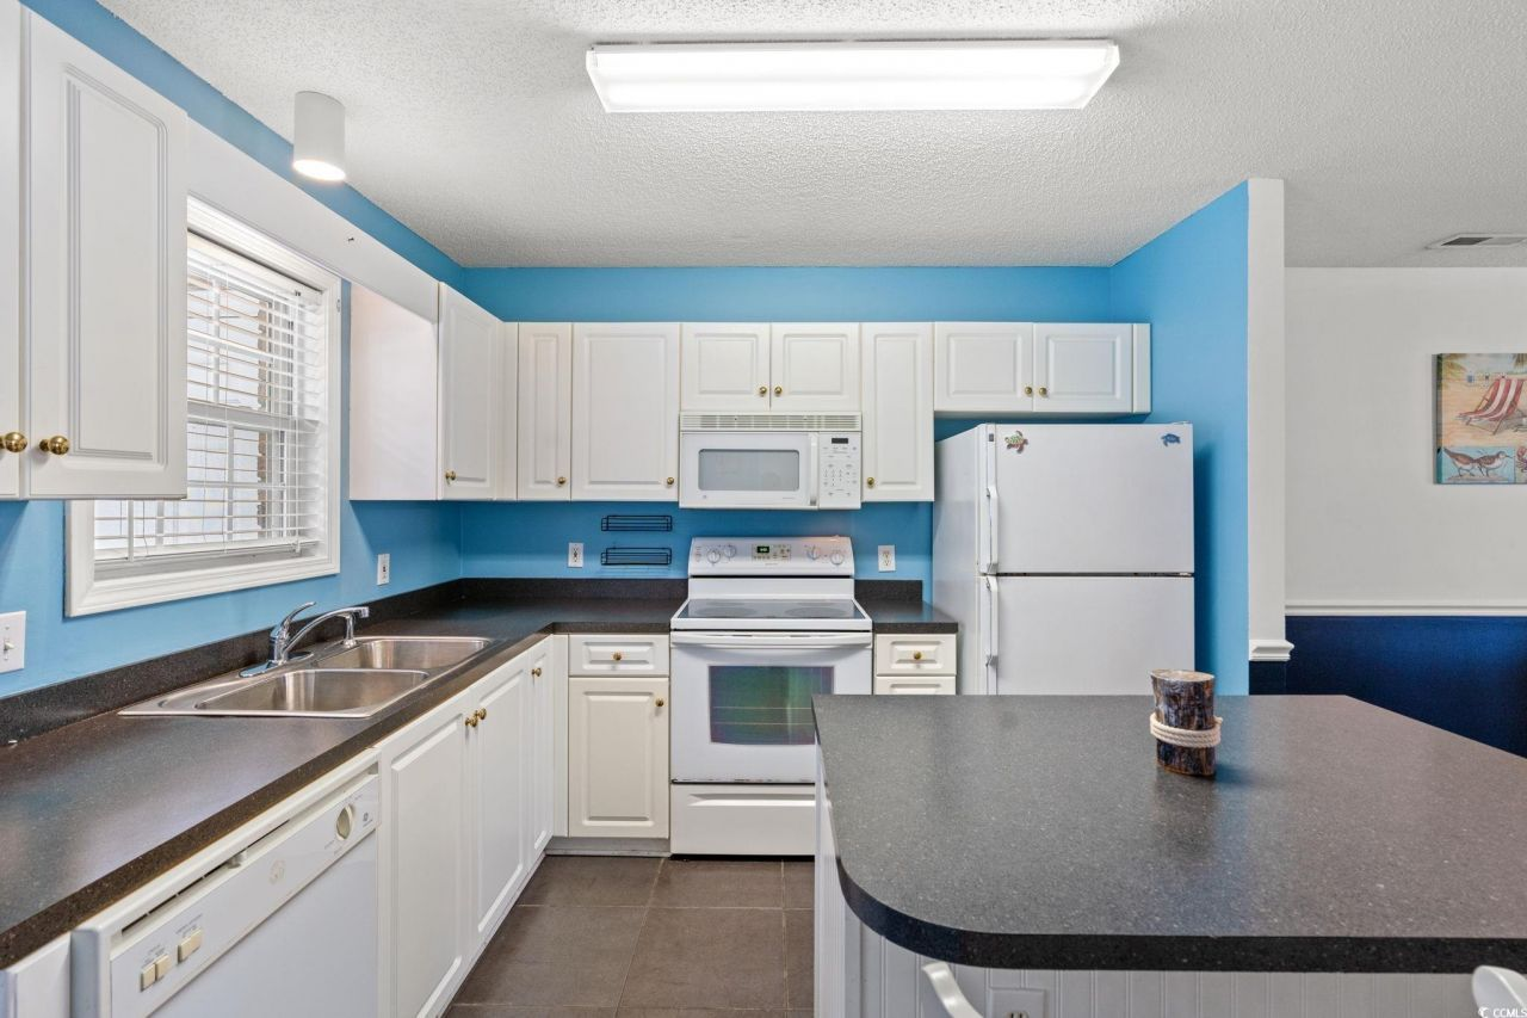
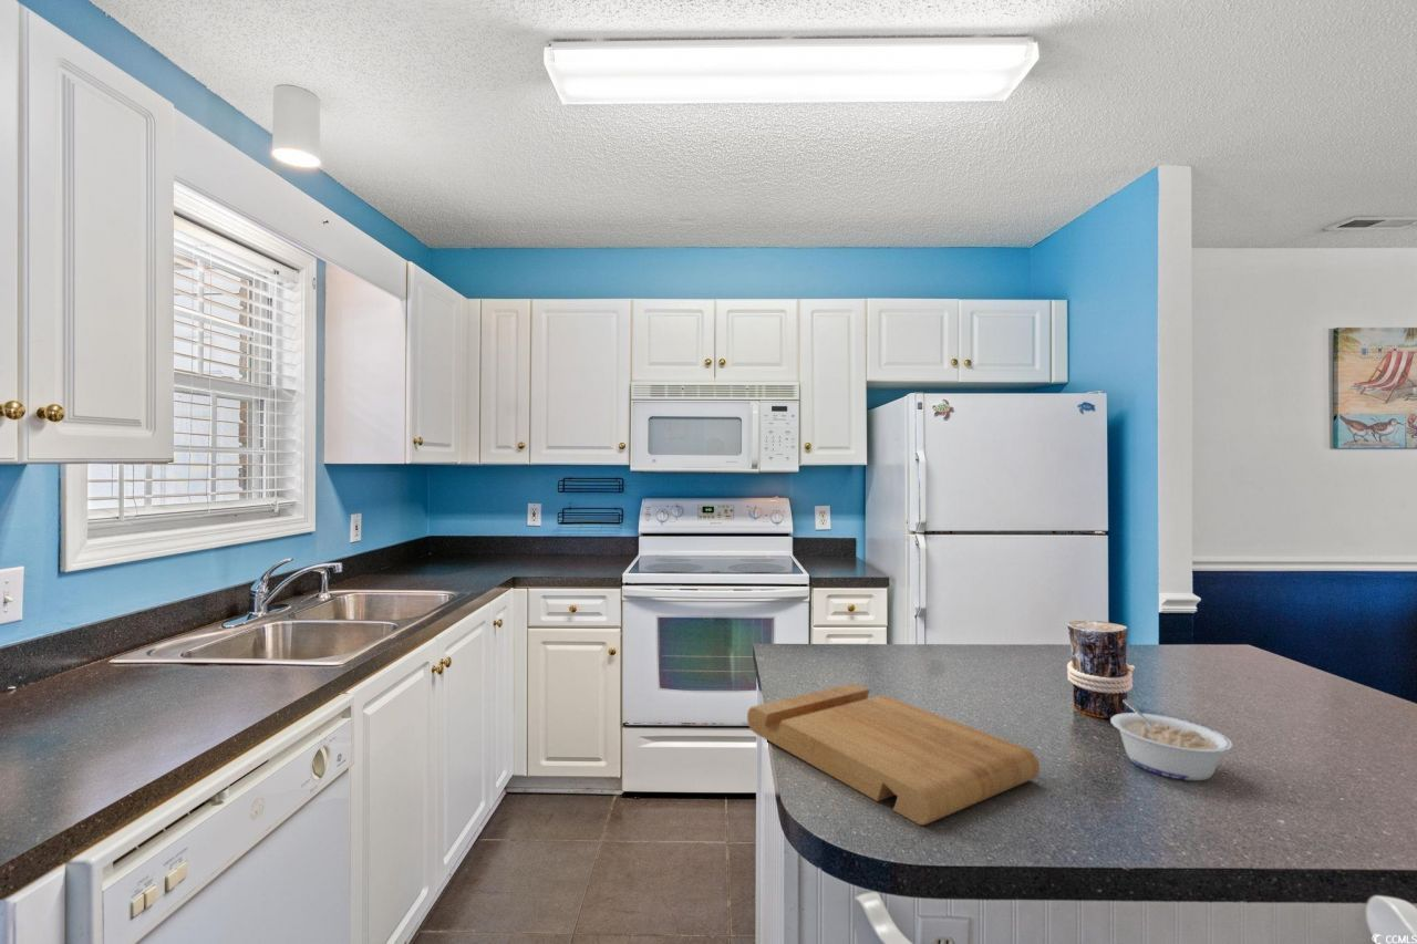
+ cutting board [746,683,1041,827]
+ legume [1109,698,1234,781]
